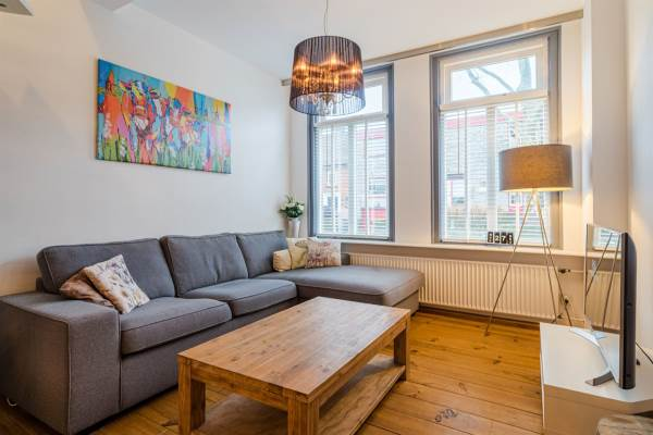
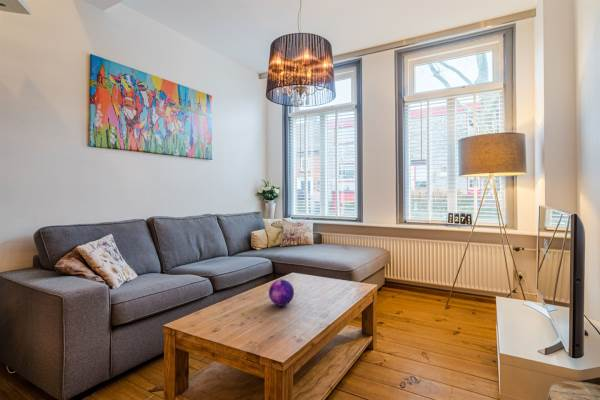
+ decorative orb [268,279,295,307]
